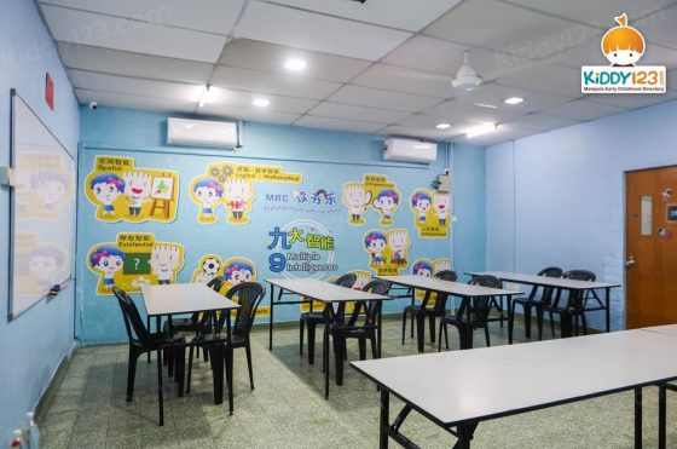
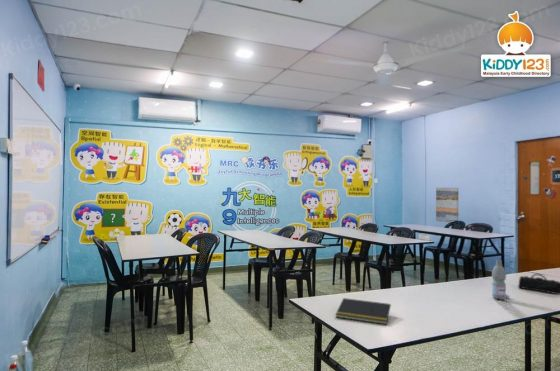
+ notepad [334,297,392,325]
+ wall art [435,187,459,224]
+ pencil case [517,273,560,295]
+ water bottle [491,259,511,301]
